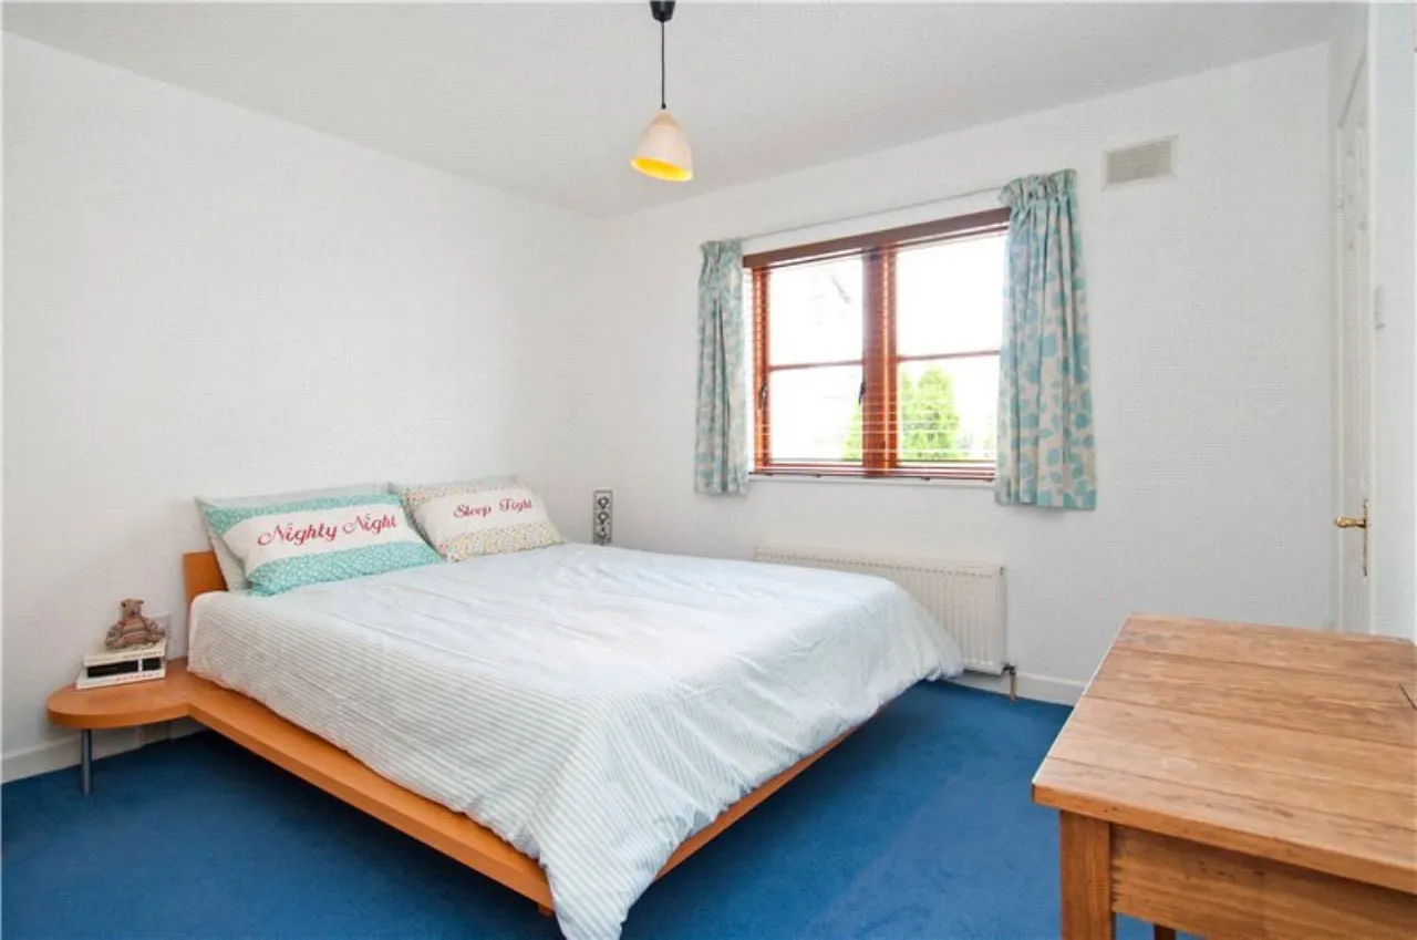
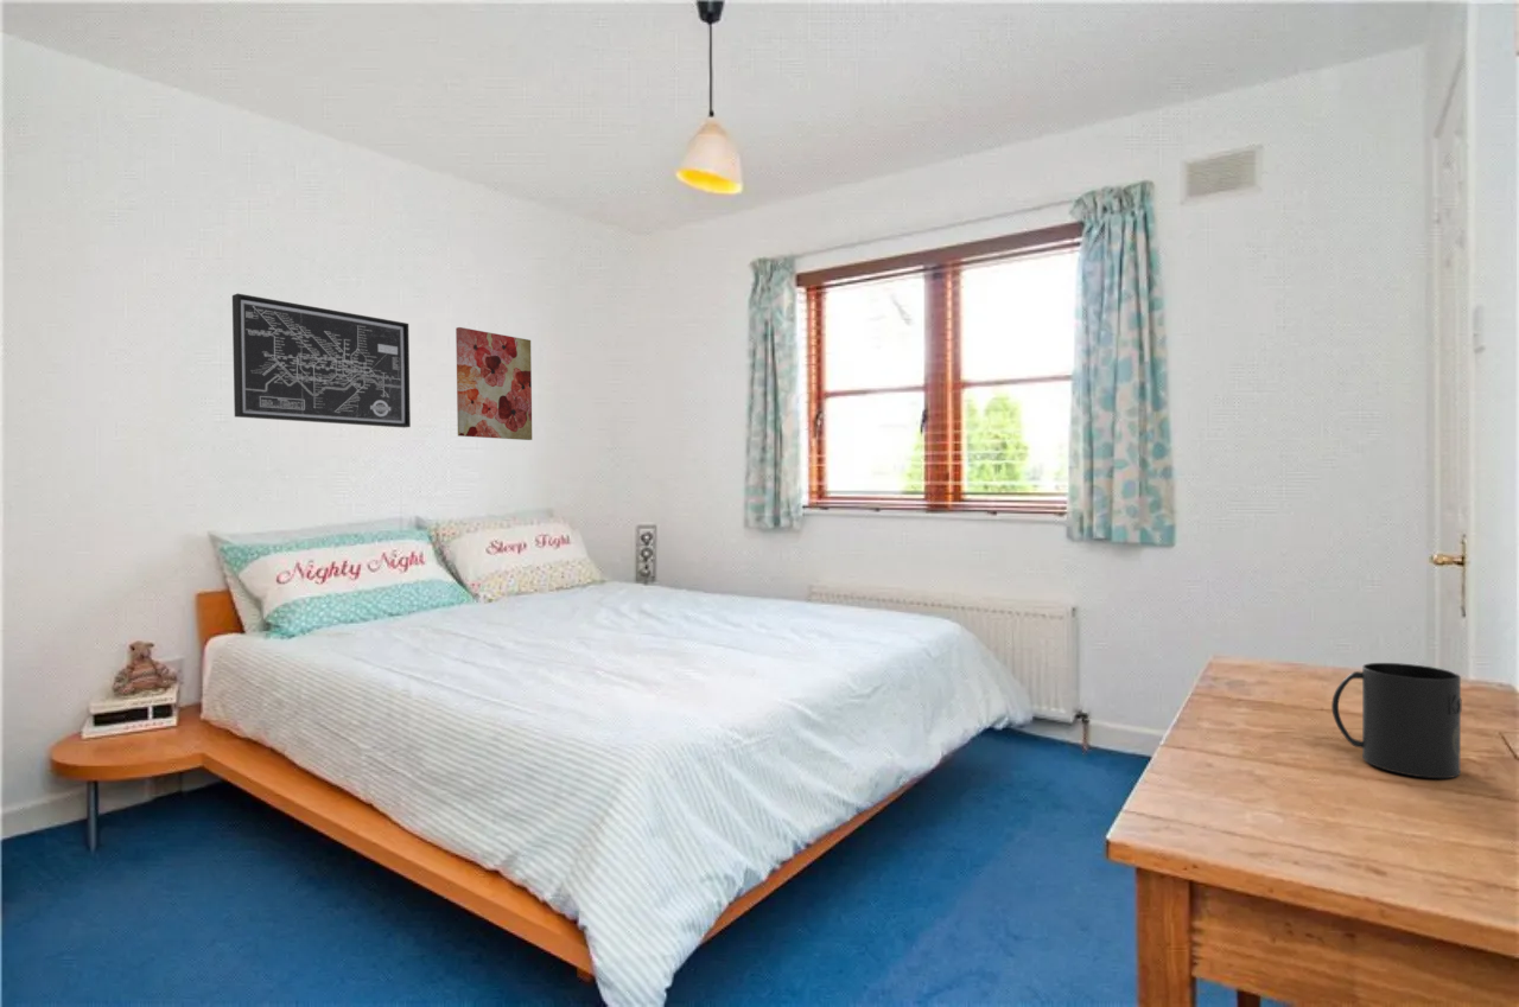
+ wall art [231,293,412,429]
+ mug [1330,662,1463,779]
+ wall art [455,326,533,441]
